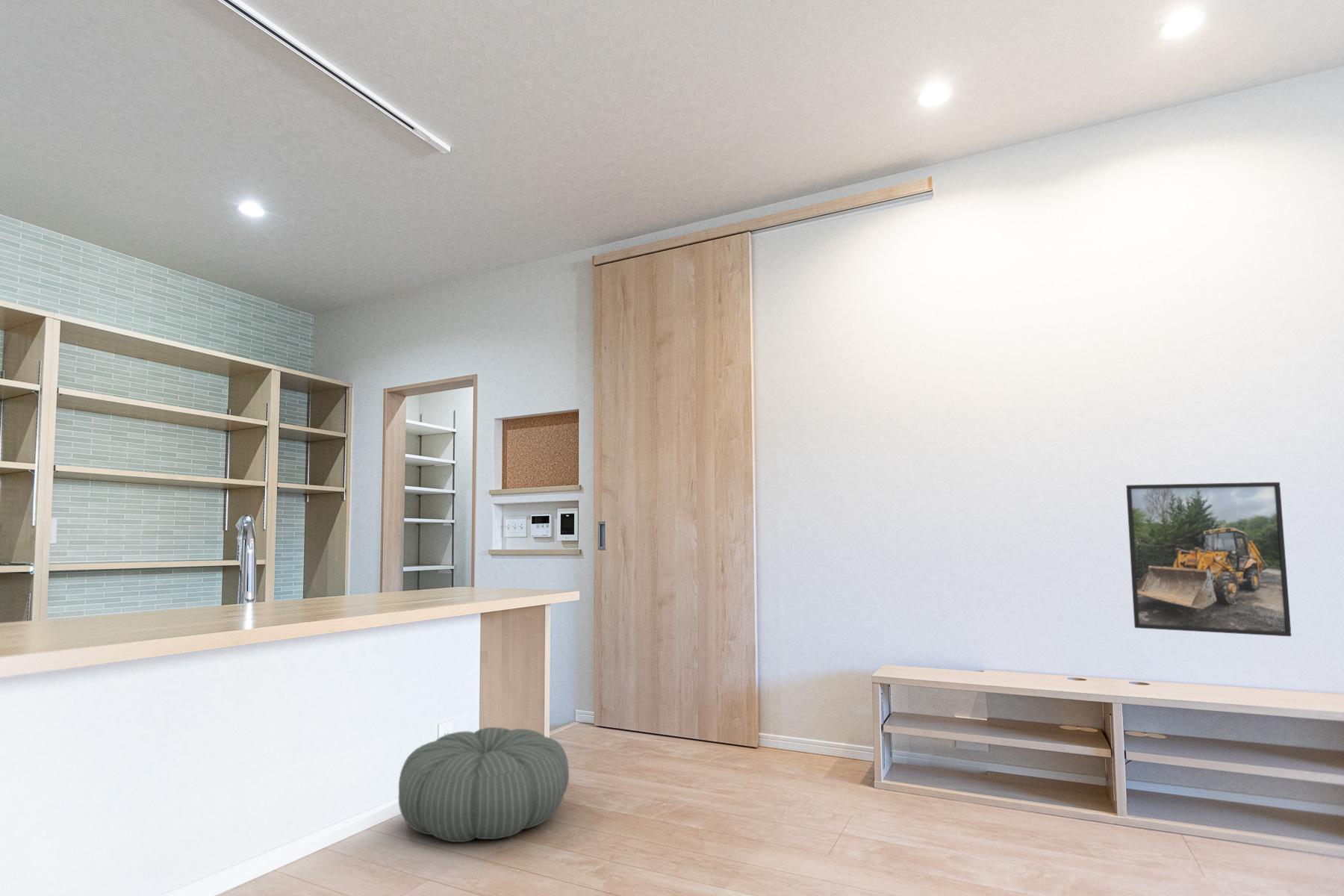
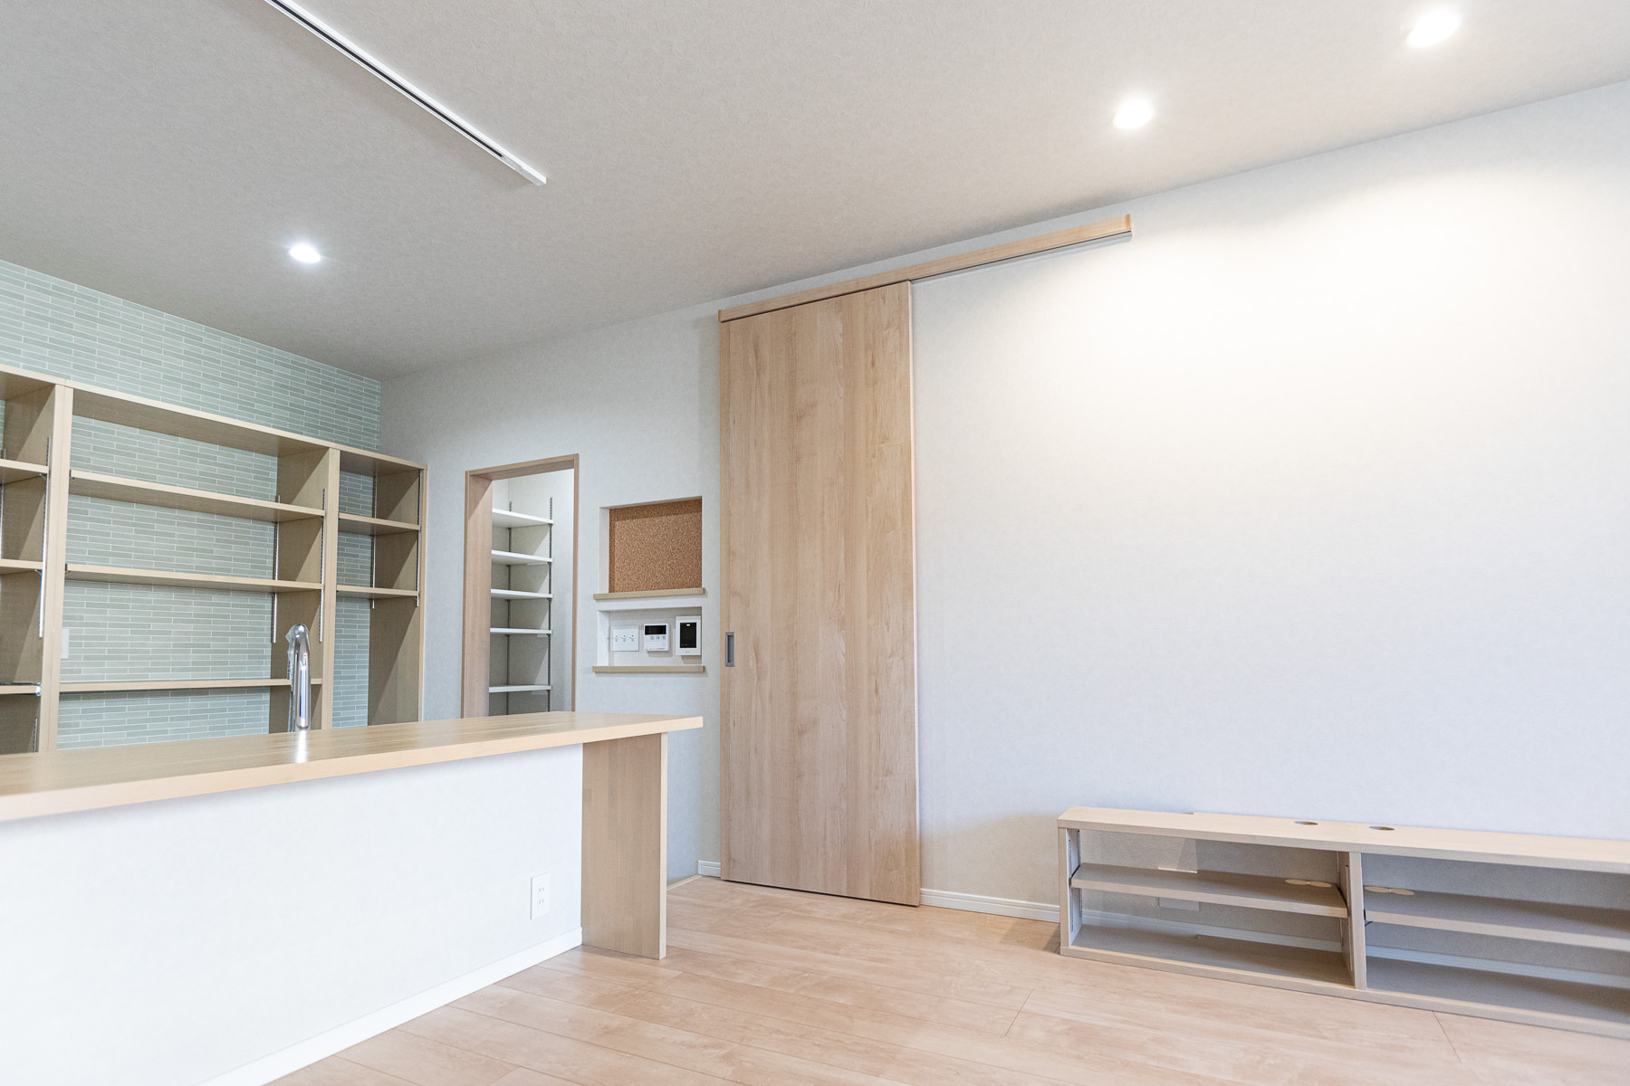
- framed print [1125,482,1292,637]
- pouf [398,727,570,843]
